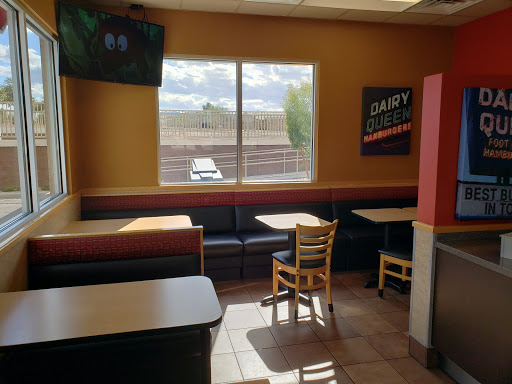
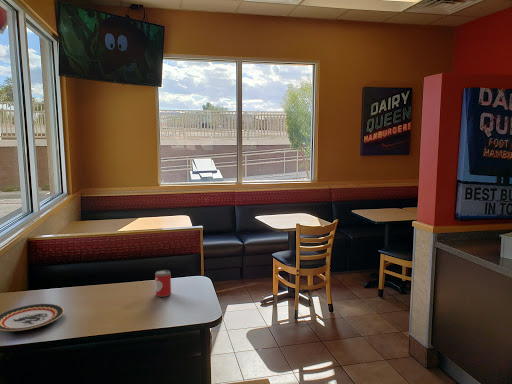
+ beer can [154,269,172,298]
+ plate [0,303,65,332]
